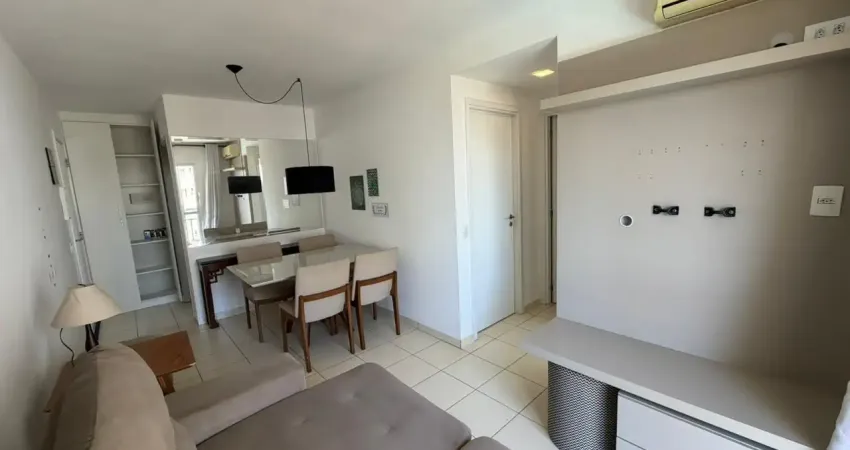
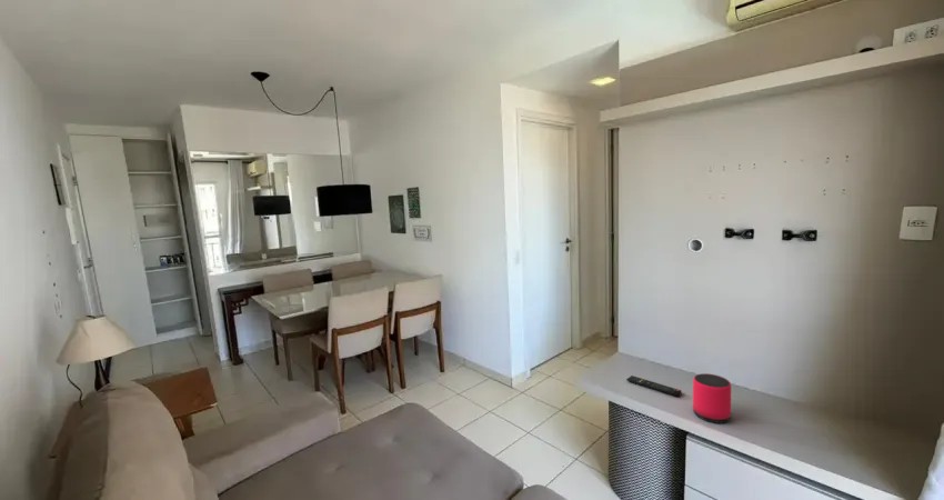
+ speaker [692,372,732,424]
+ remote control [625,374,682,398]
